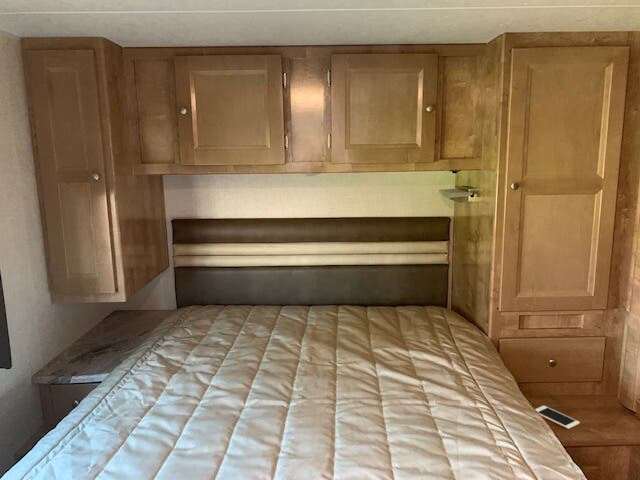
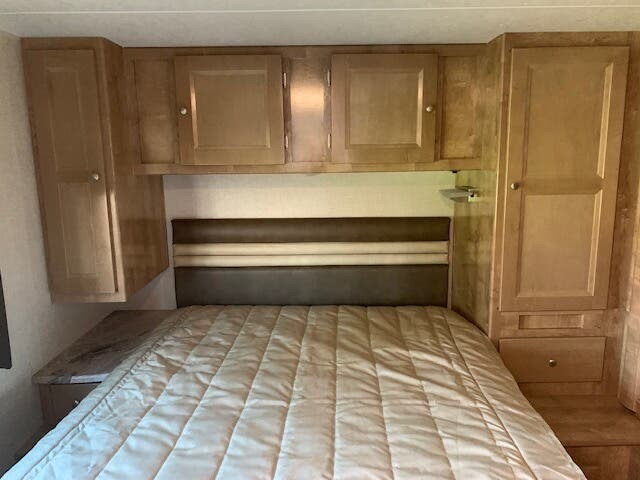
- cell phone [534,405,581,430]
